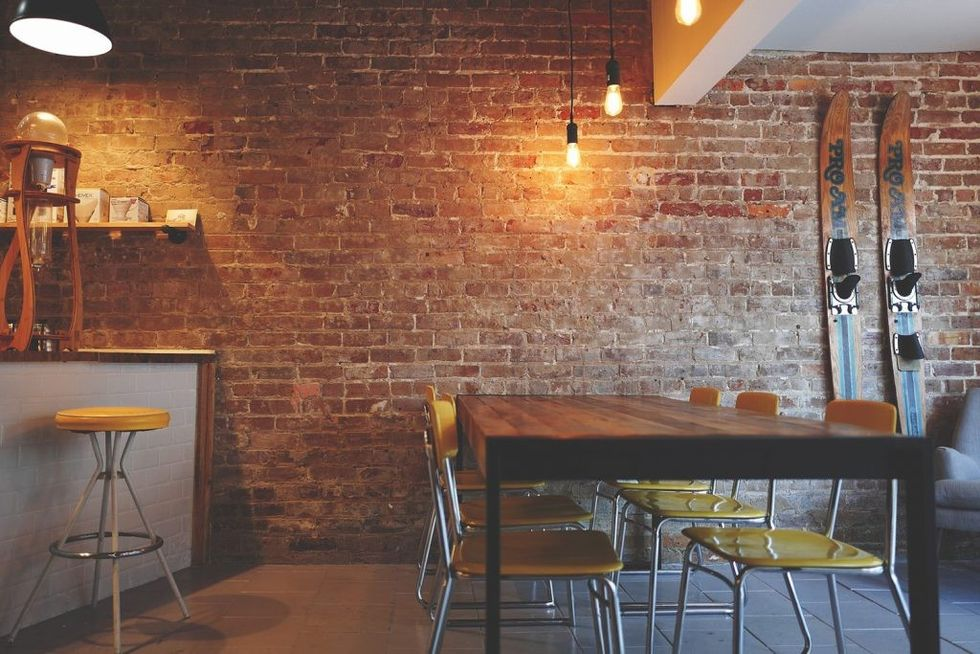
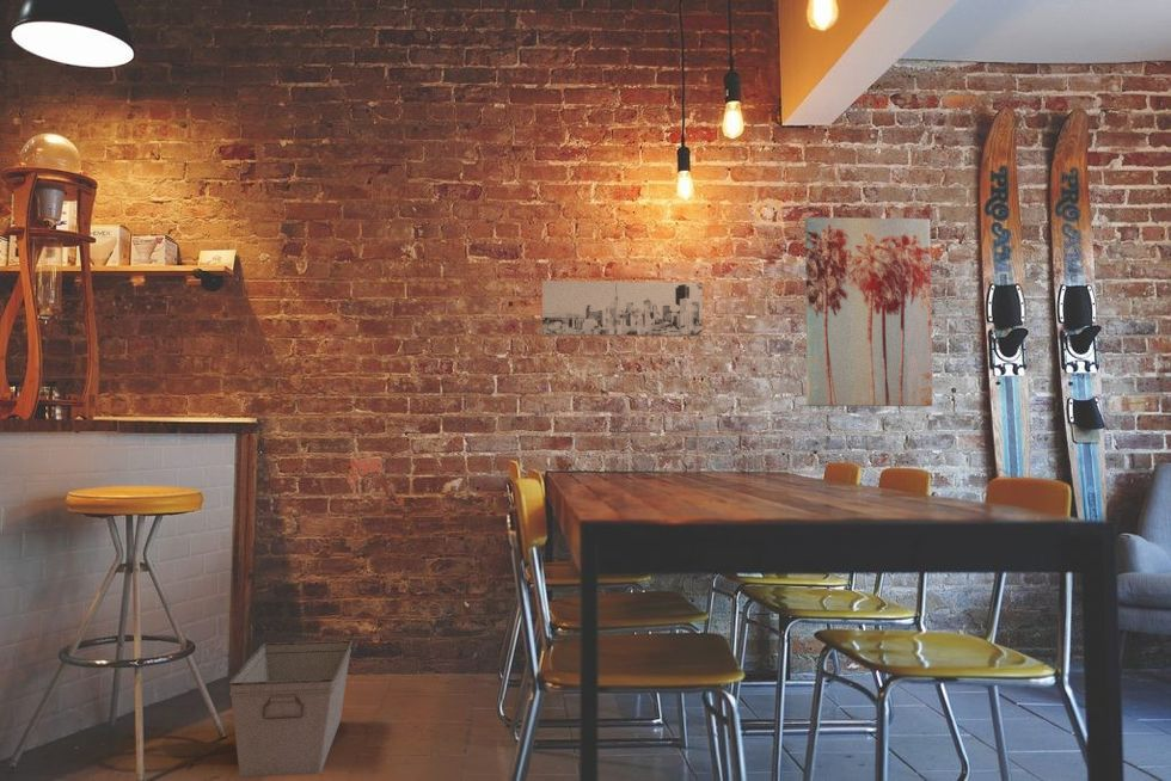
+ storage bin [228,639,354,779]
+ wall art [804,216,933,407]
+ wall art [541,279,704,338]
